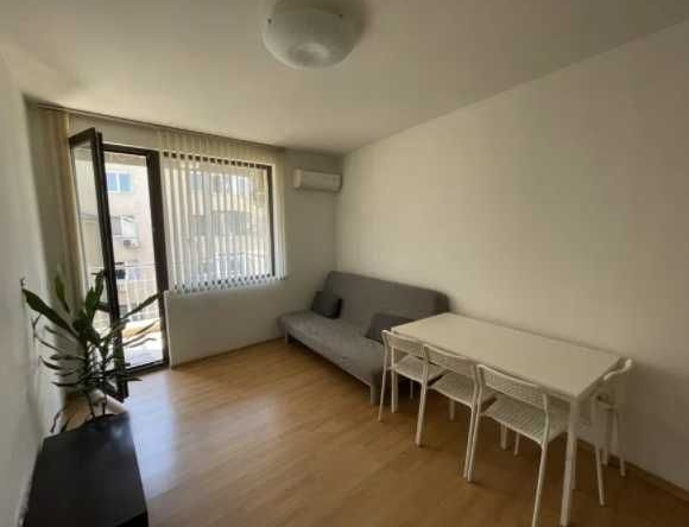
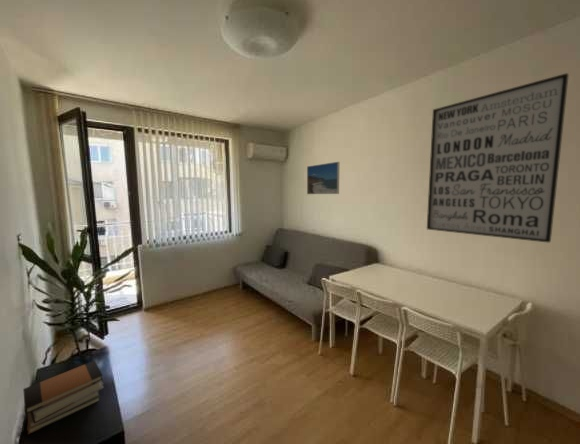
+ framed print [306,161,340,195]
+ book stack [22,360,105,435]
+ wall art [426,72,570,244]
